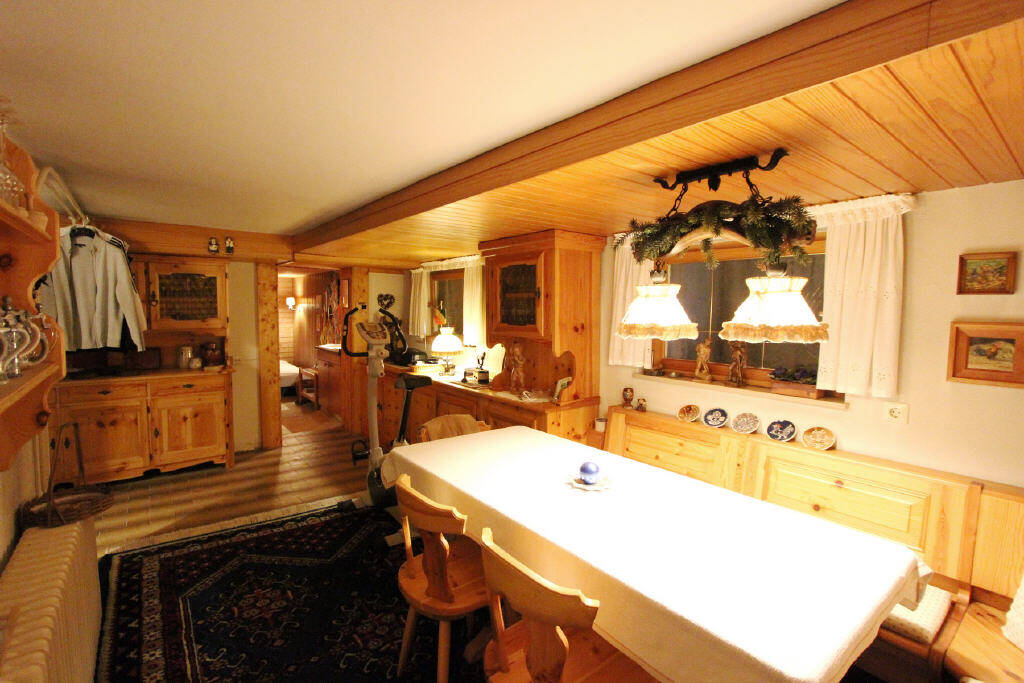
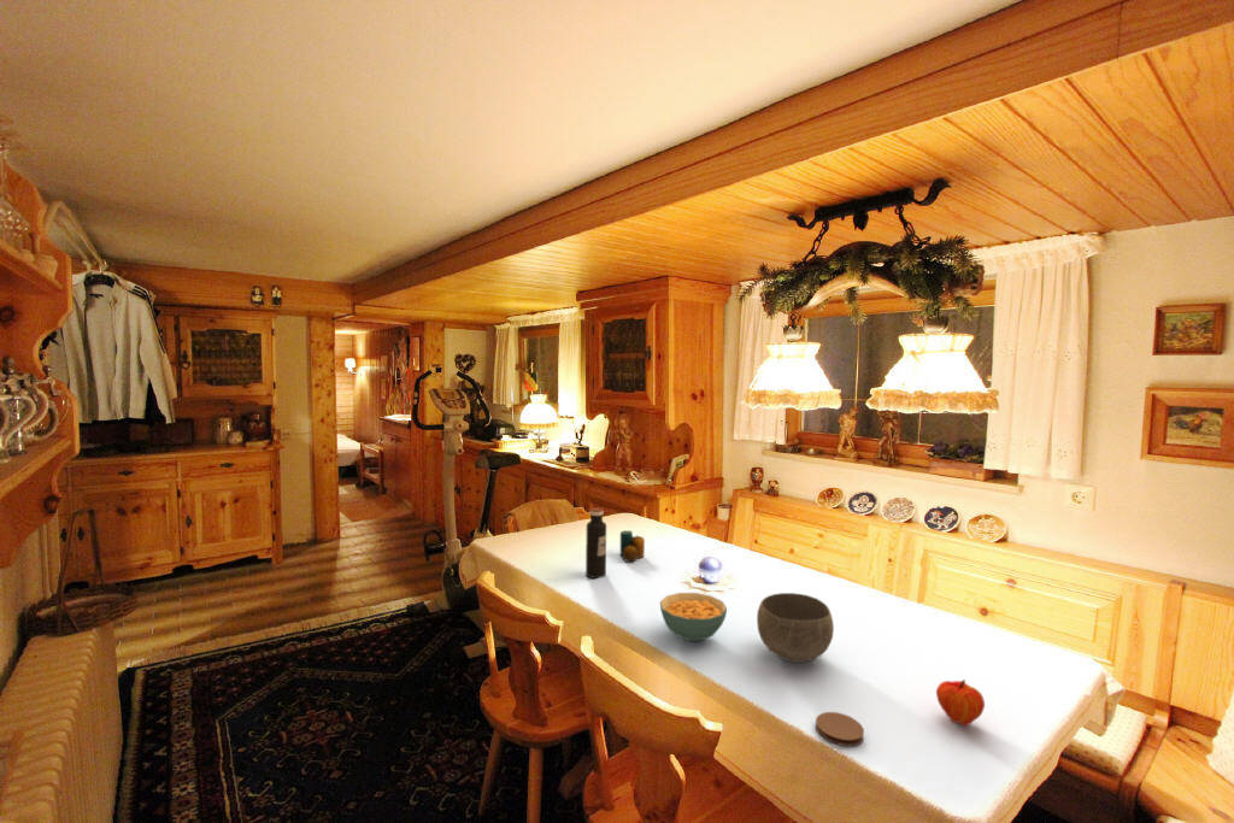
+ candle [619,529,646,563]
+ bowl [756,592,835,664]
+ coaster [815,711,865,747]
+ water bottle [584,506,607,580]
+ cereal bowl [659,592,728,642]
+ fruit [935,678,986,727]
